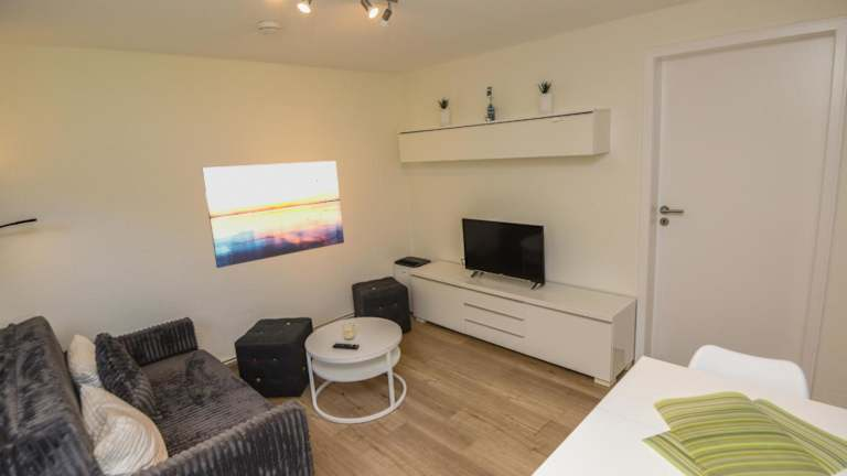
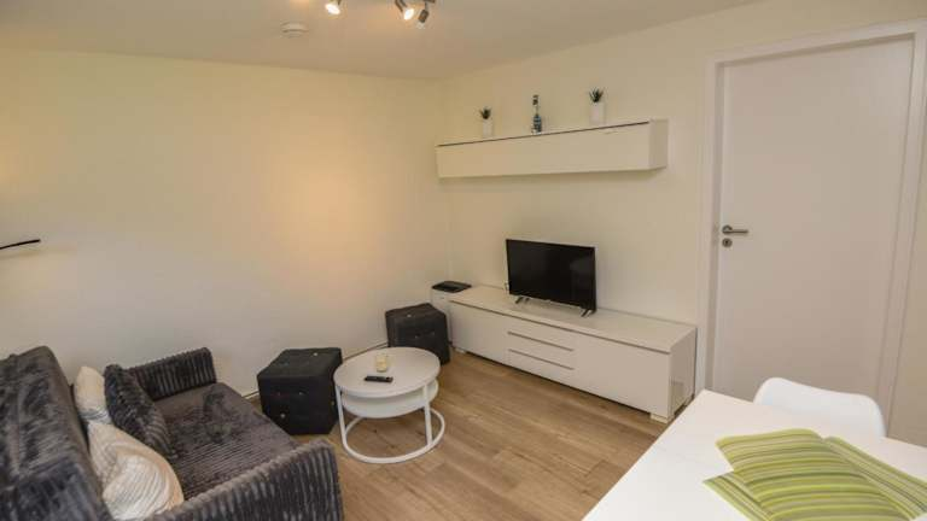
- wall art [201,160,345,269]
